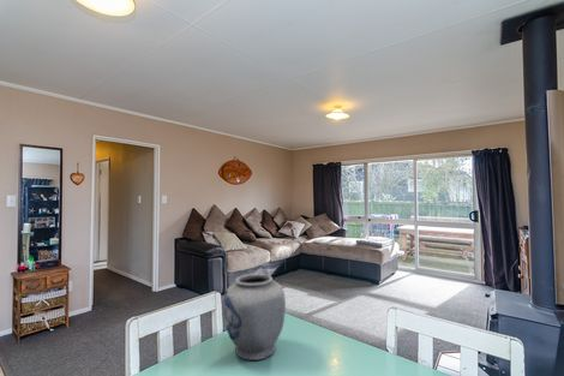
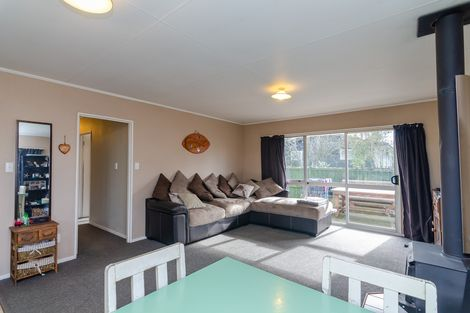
- vase [222,273,287,362]
